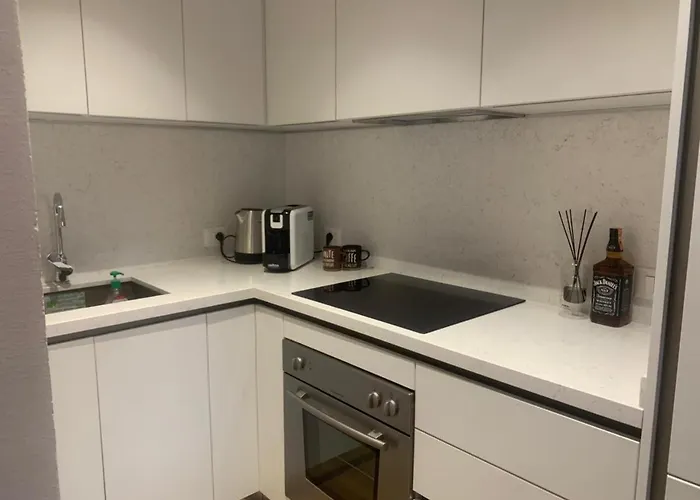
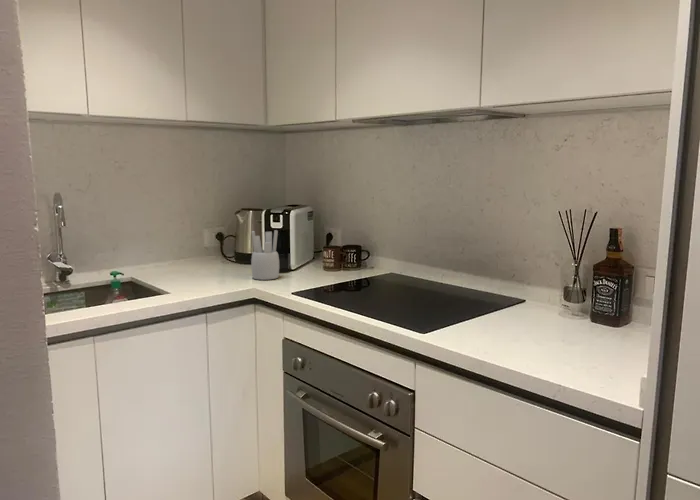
+ utensil holder [250,229,280,281]
